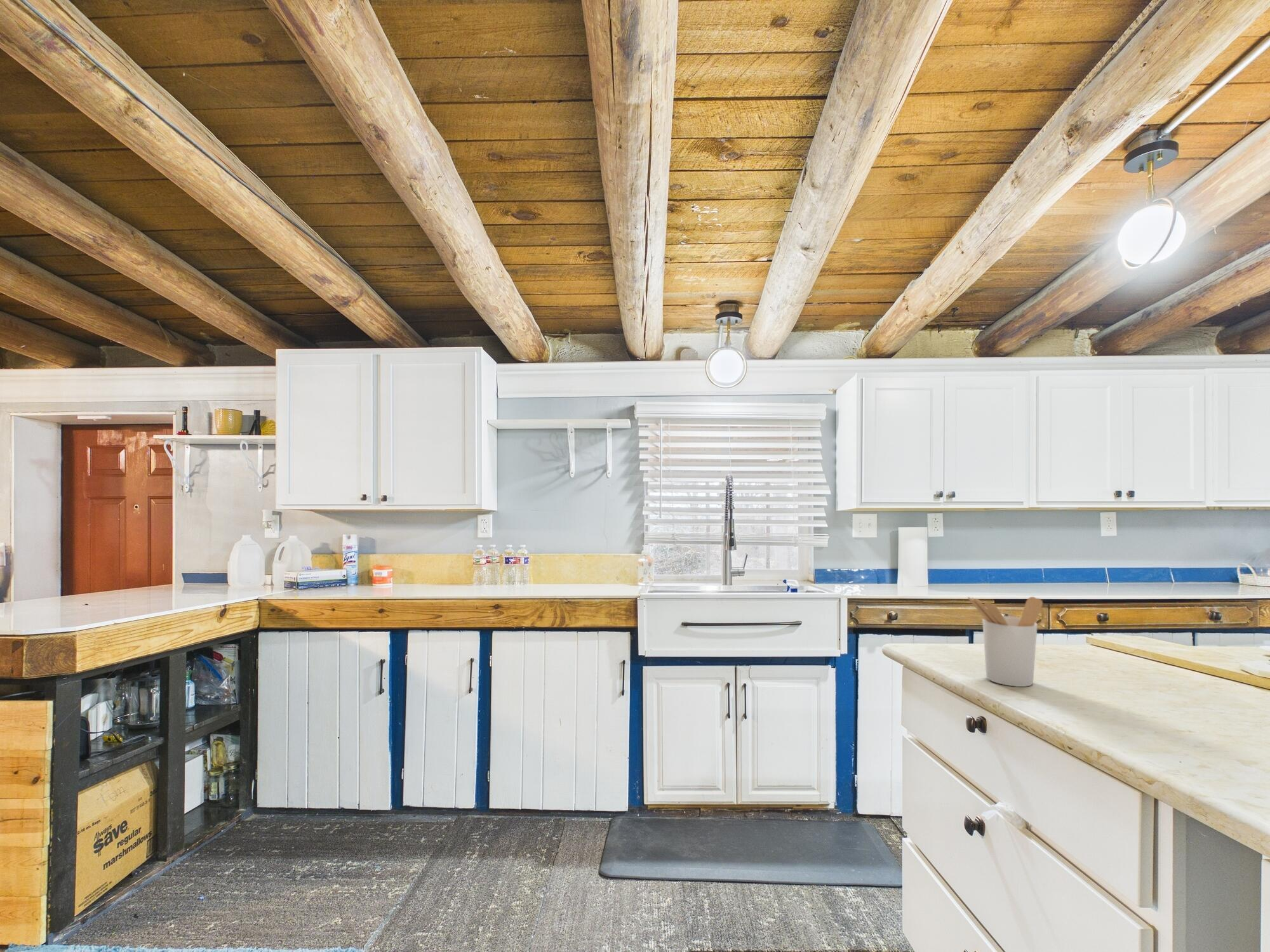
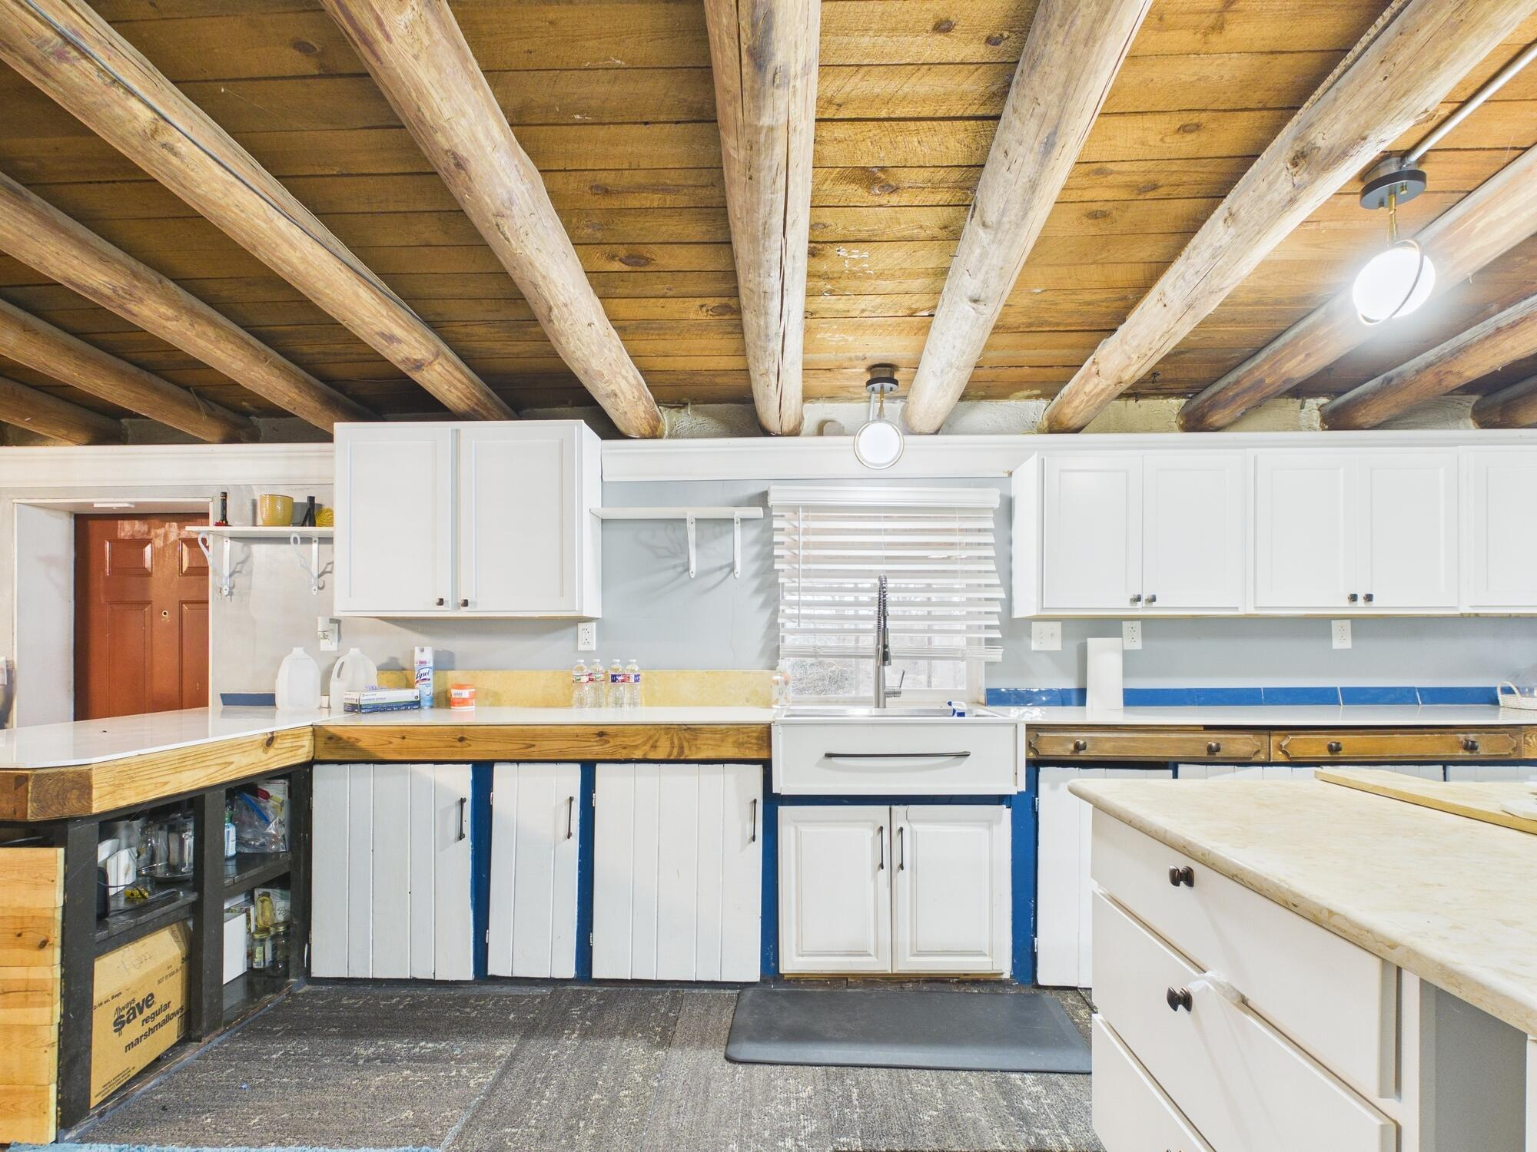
- utensil holder [967,596,1043,687]
